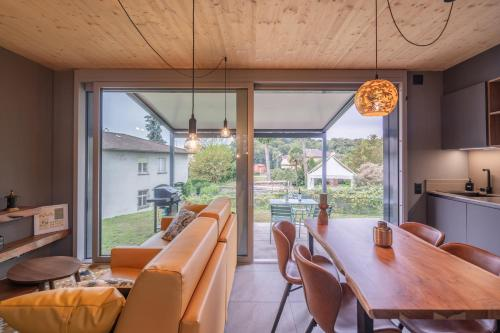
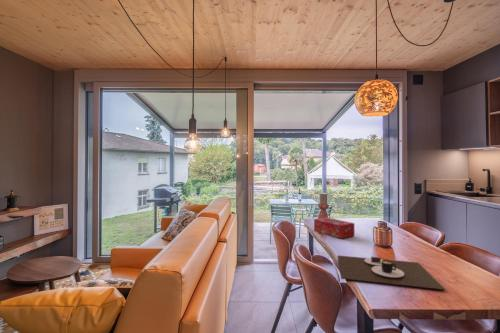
+ place mat [336,254,446,291]
+ tissue box [313,216,355,240]
